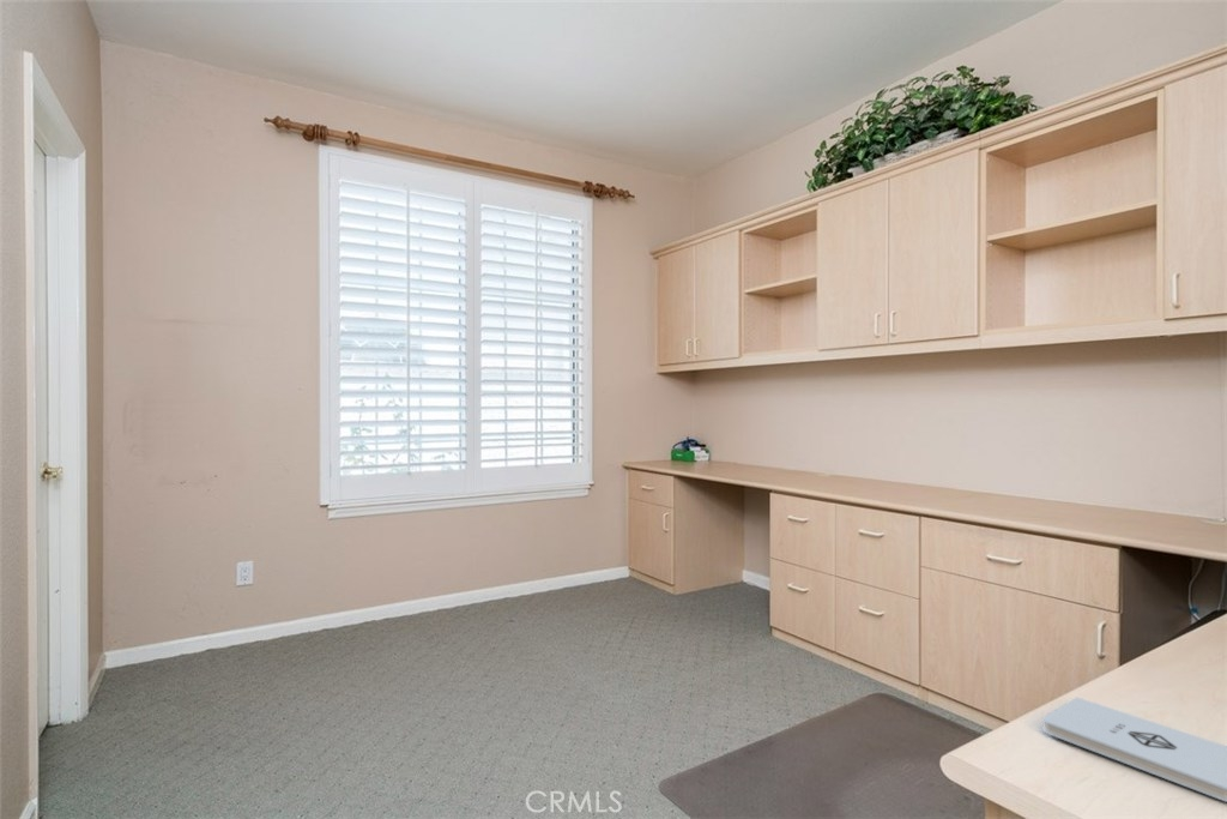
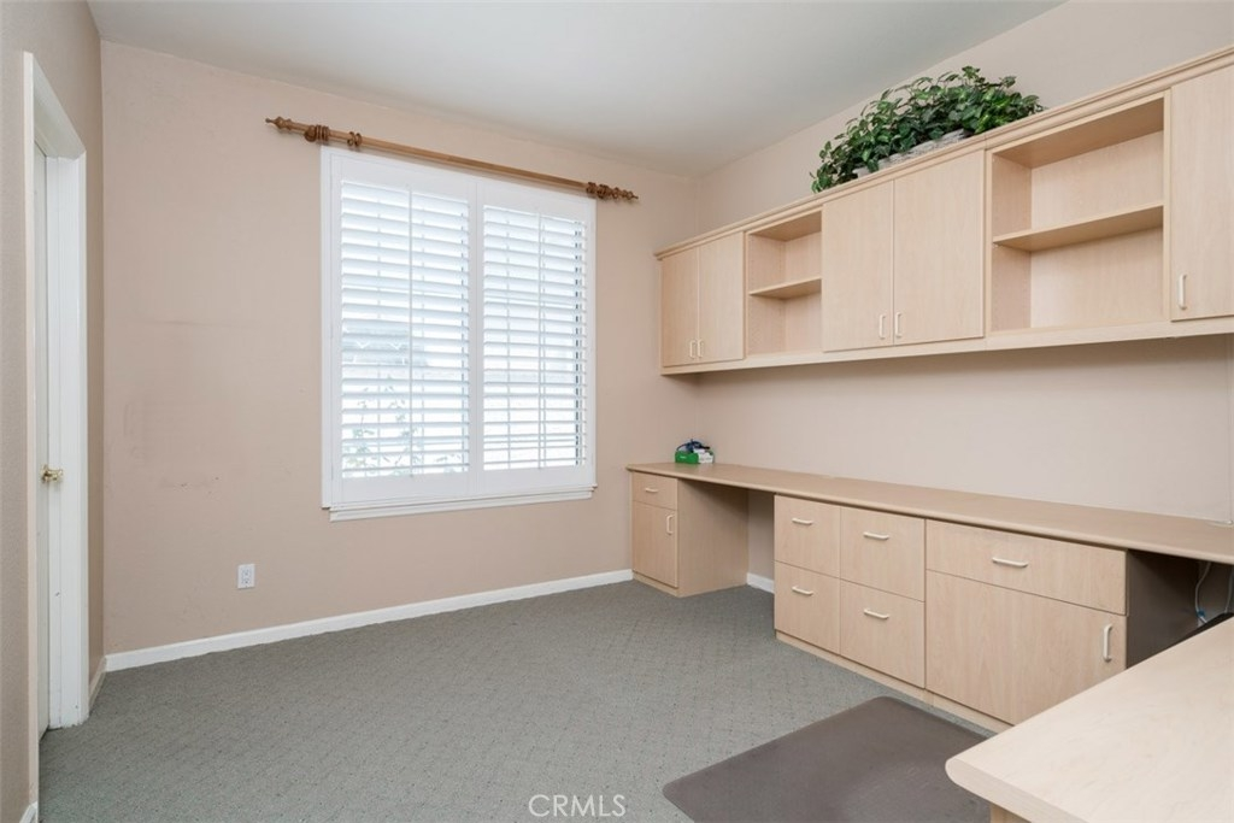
- notepad [1041,697,1227,803]
